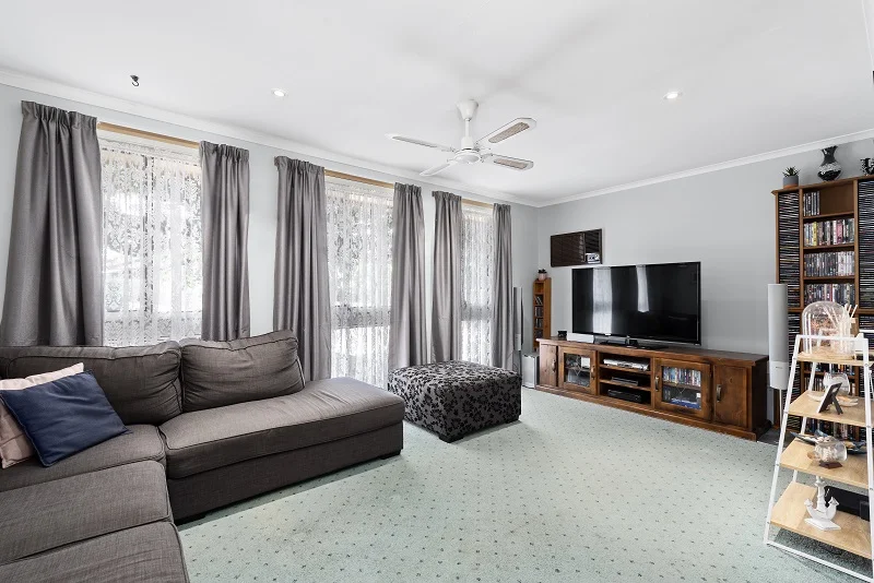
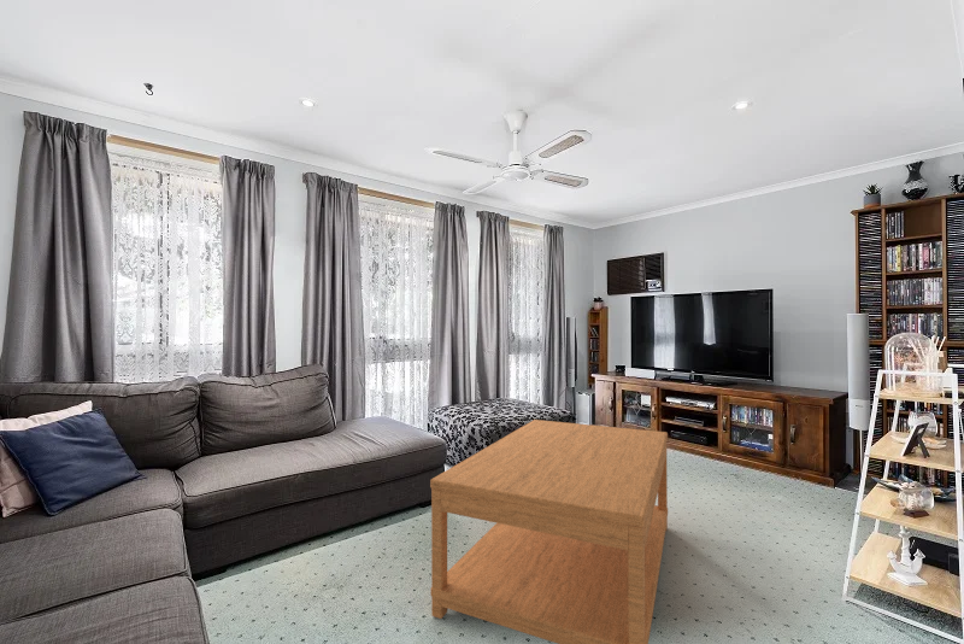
+ coffee table [429,418,669,644]
